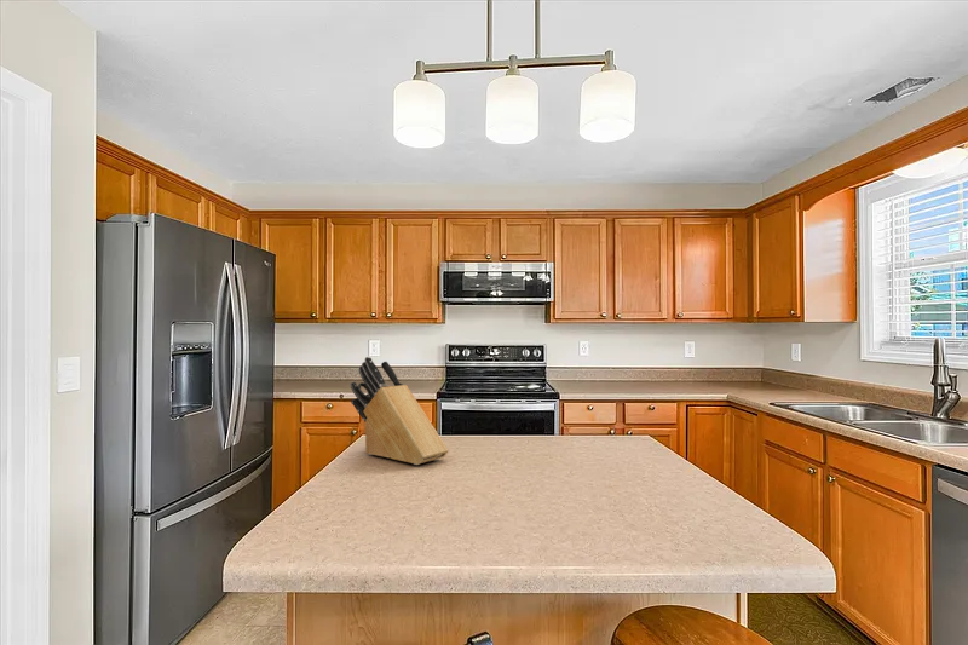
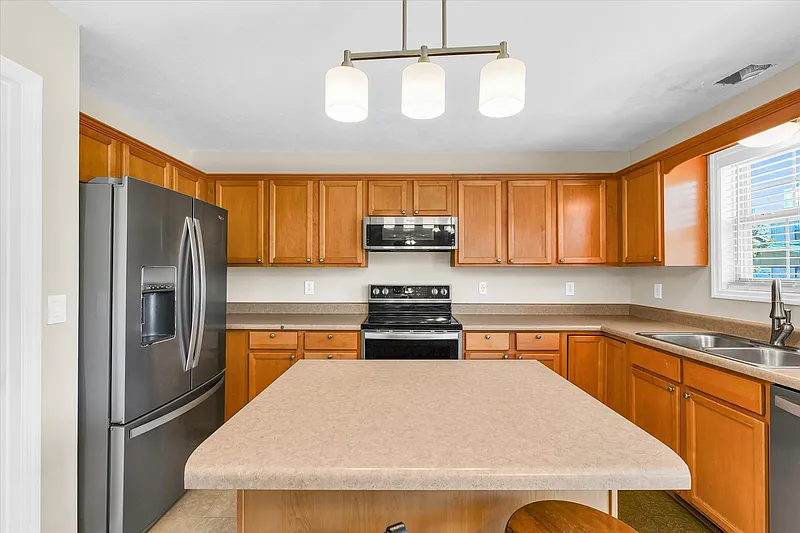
- knife block [350,356,450,466]
